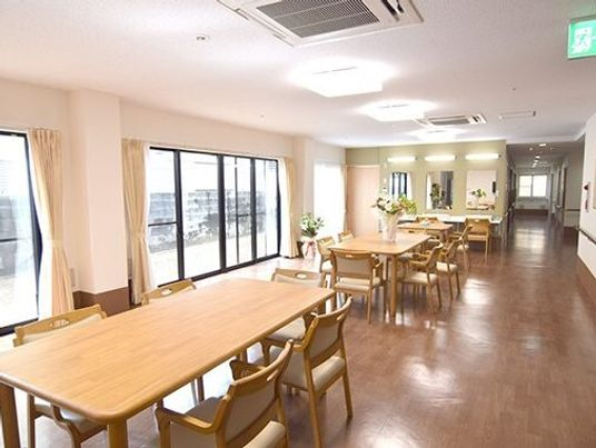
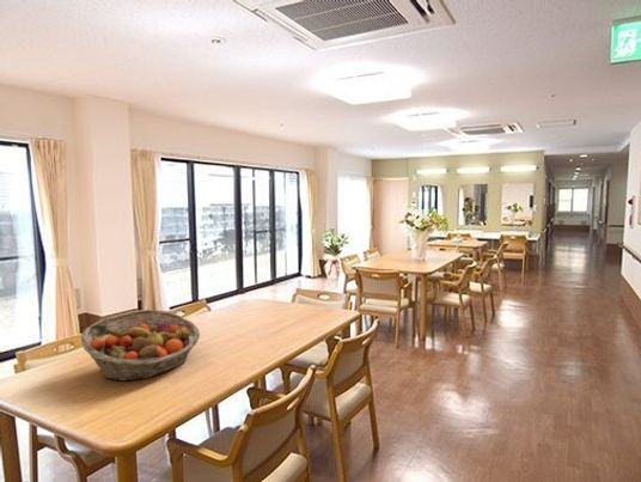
+ fruit basket [80,309,201,383]
